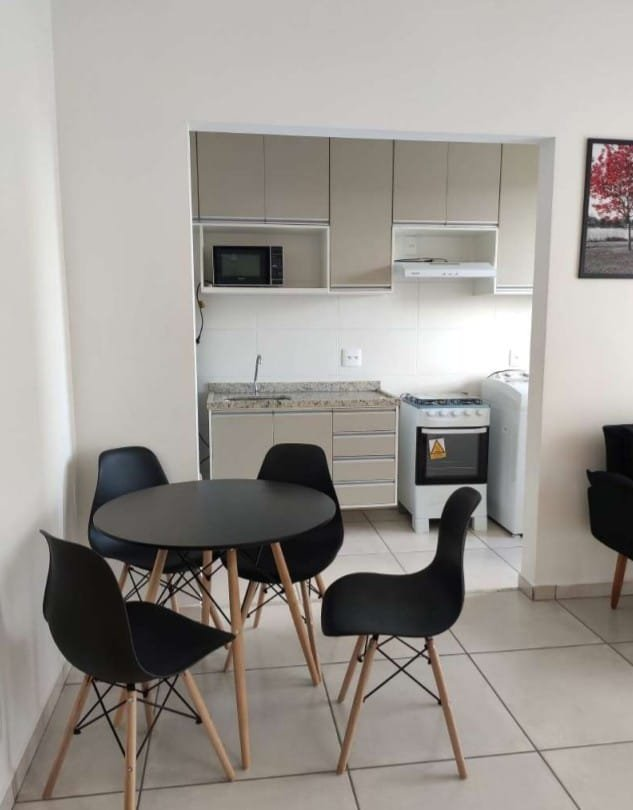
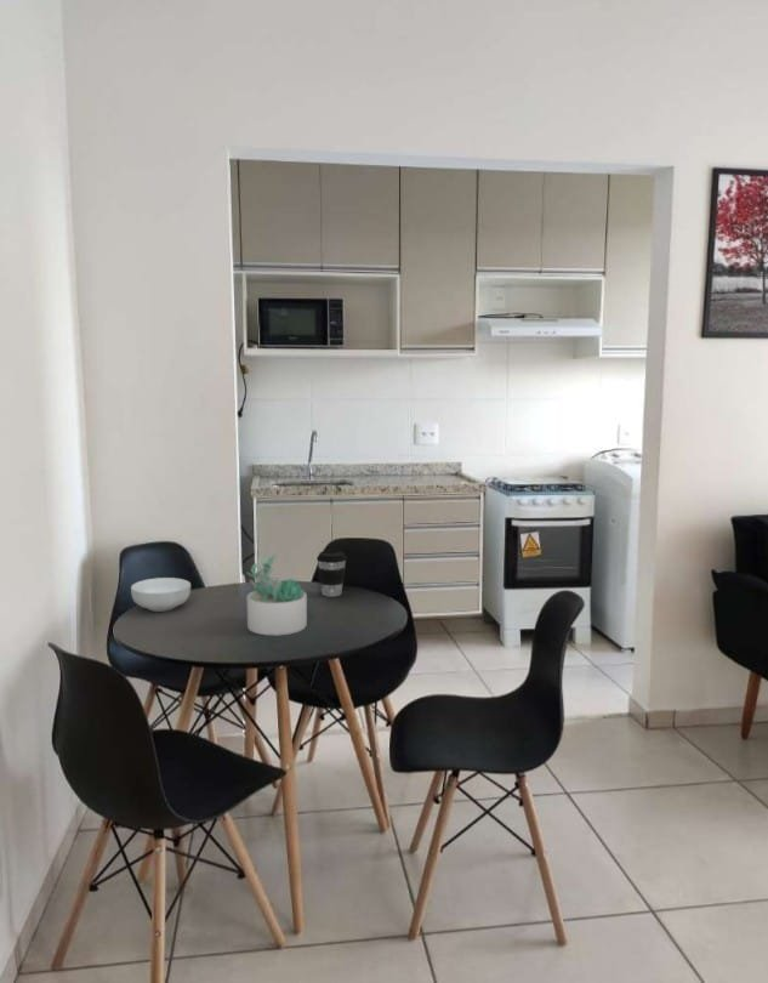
+ cereal bowl [130,576,192,613]
+ coffee cup [315,550,348,598]
+ succulent plant [246,553,308,637]
